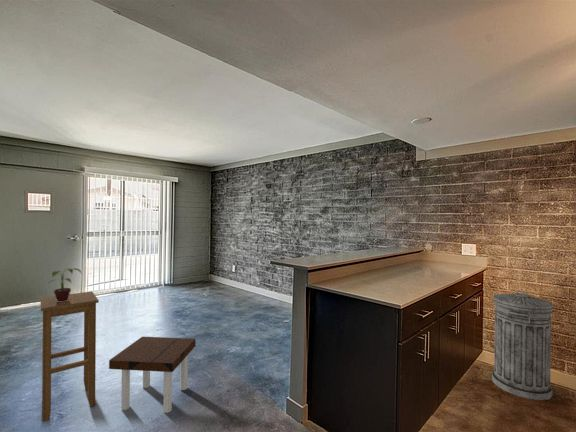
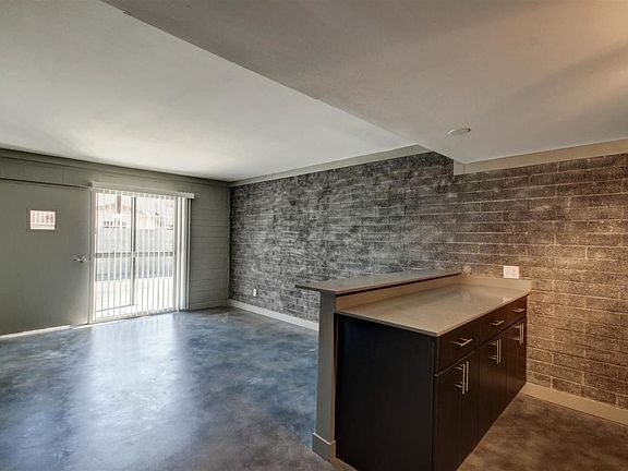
- potted plant [48,267,83,302]
- trash can [491,290,554,401]
- stool [39,290,100,423]
- side table [108,336,197,414]
